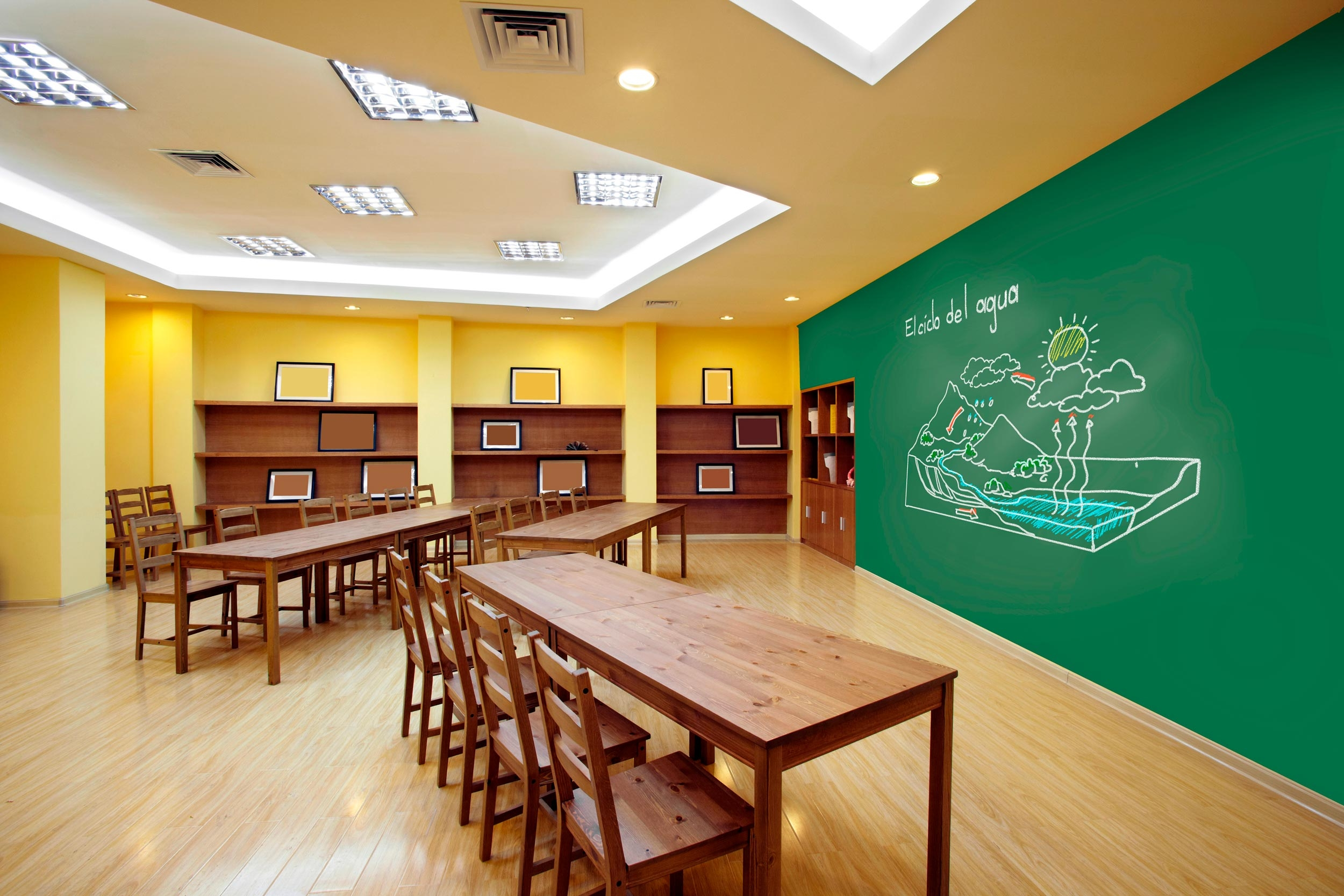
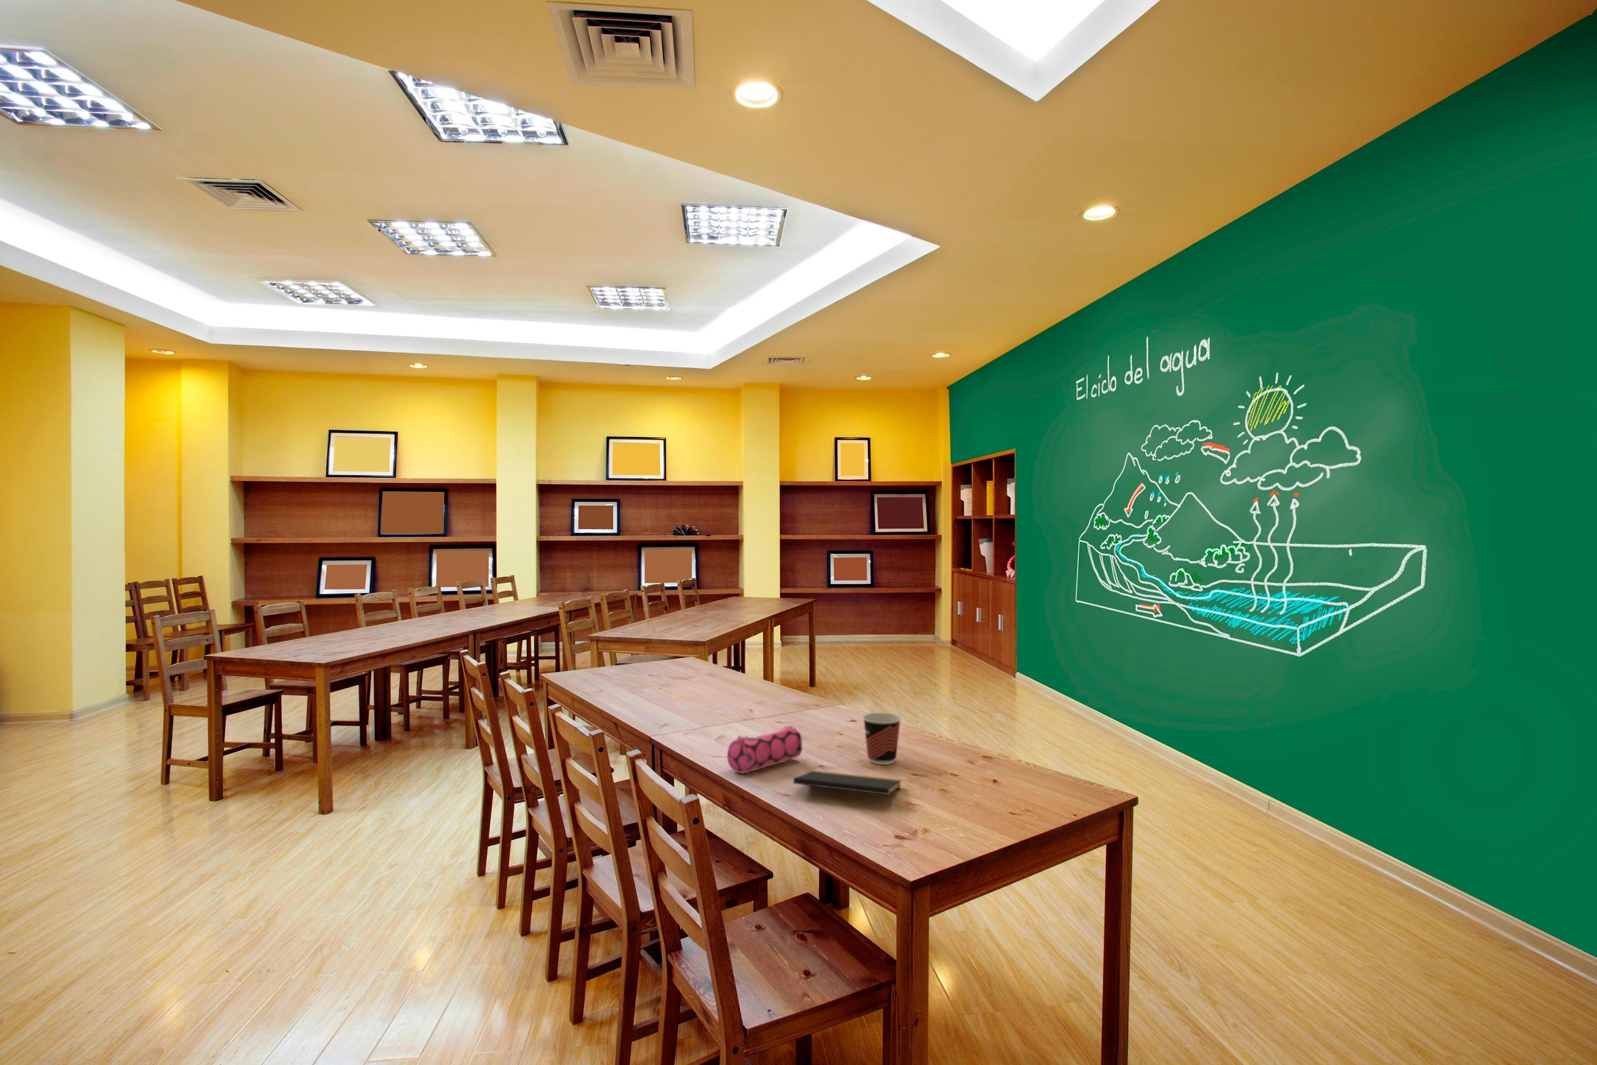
+ pencil case [726,725,803,774]
+ notepad [793,770,902,809]
+ cup [861,712,902,765]
